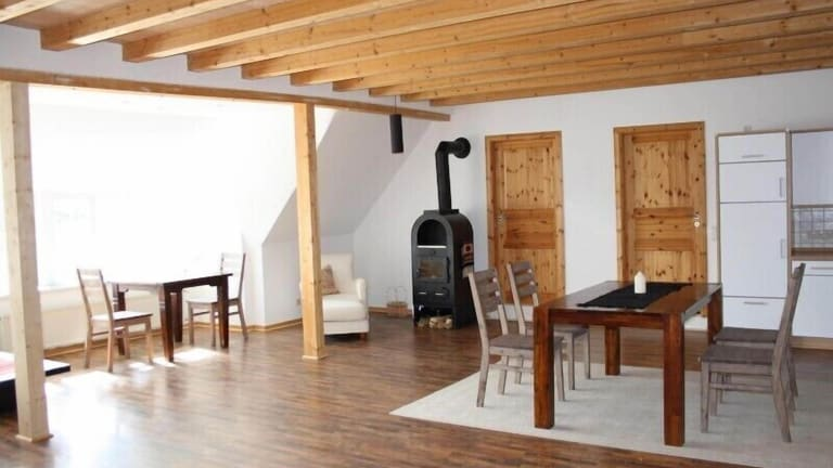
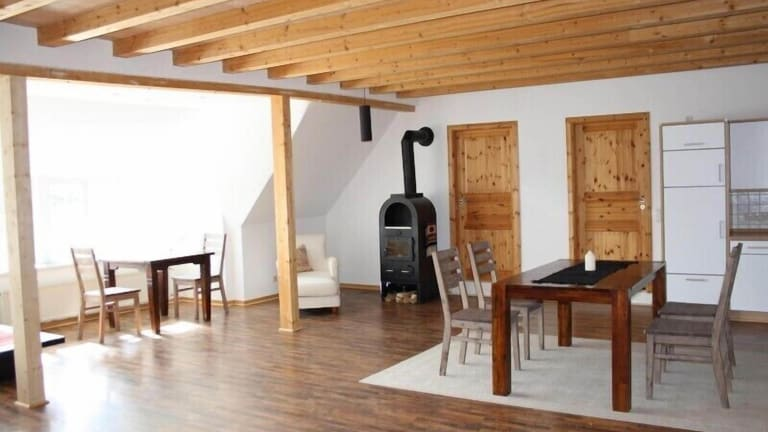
- basket [385,285,409,318]
